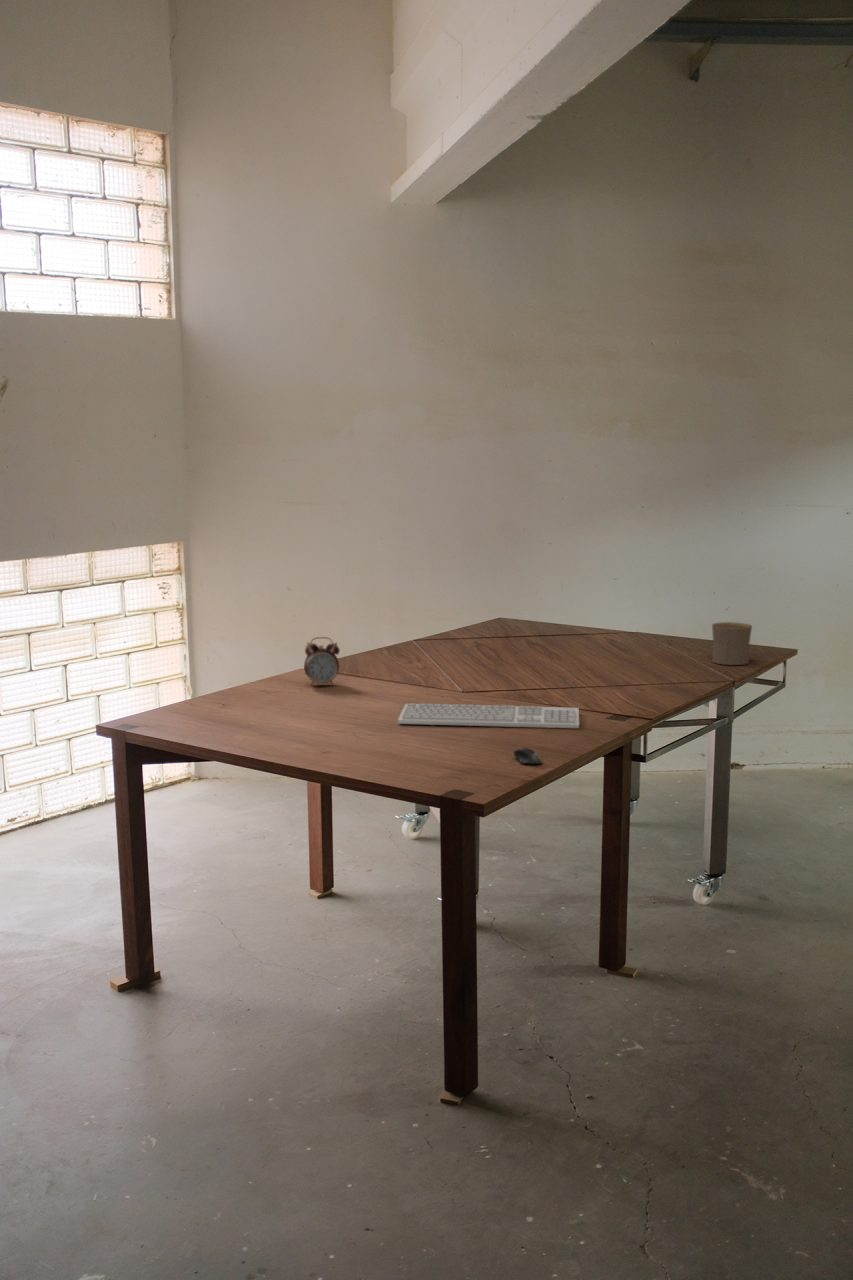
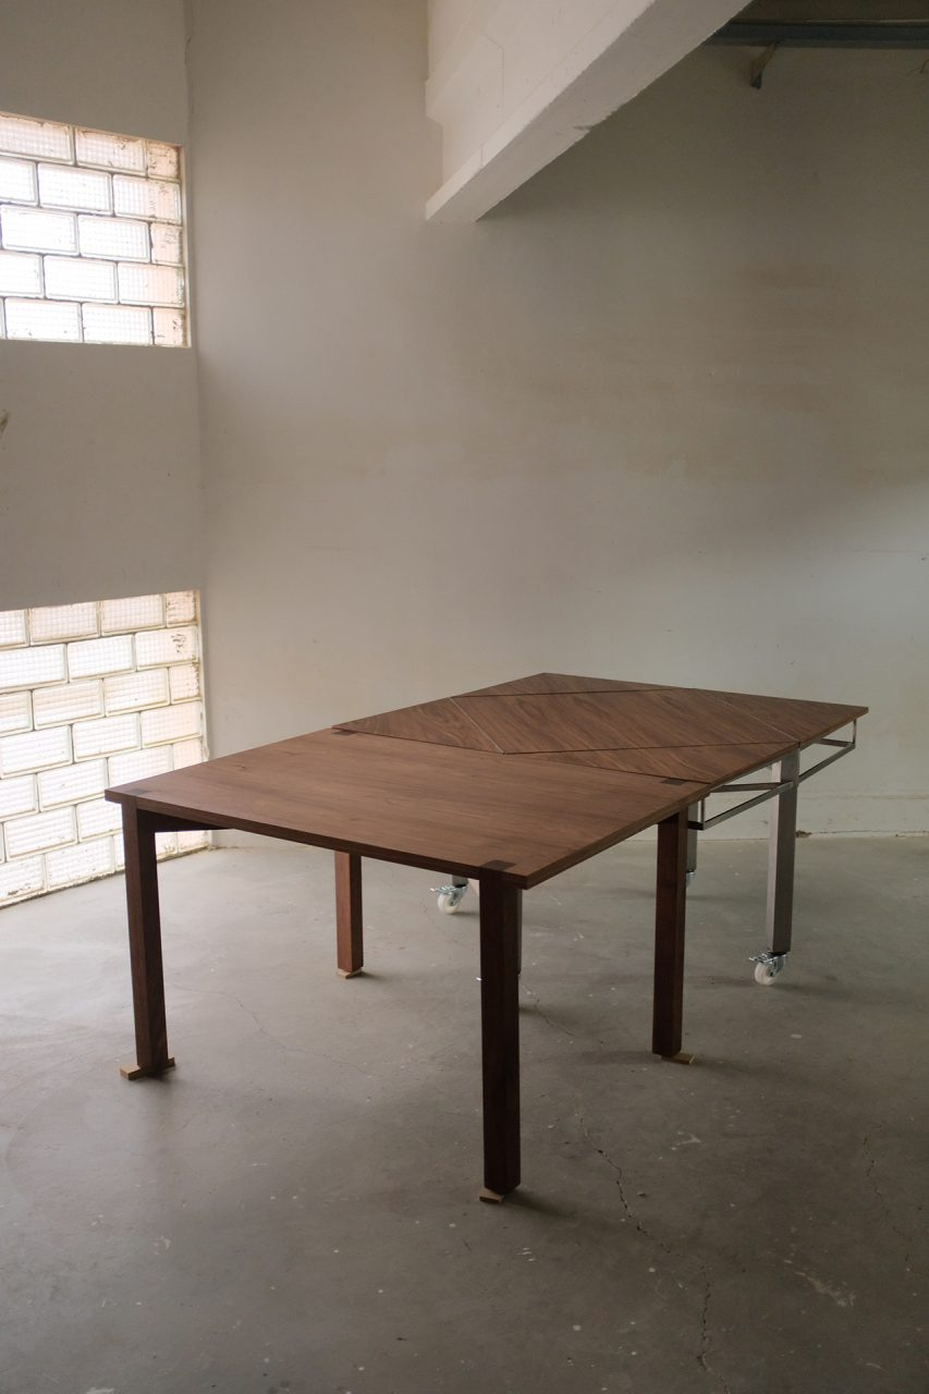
- alarm clock [303,636,341,687]
- computer mouse [513,747,543,765]
- cup [711,621,753,666]
- keyboard [397,702,580,729]
